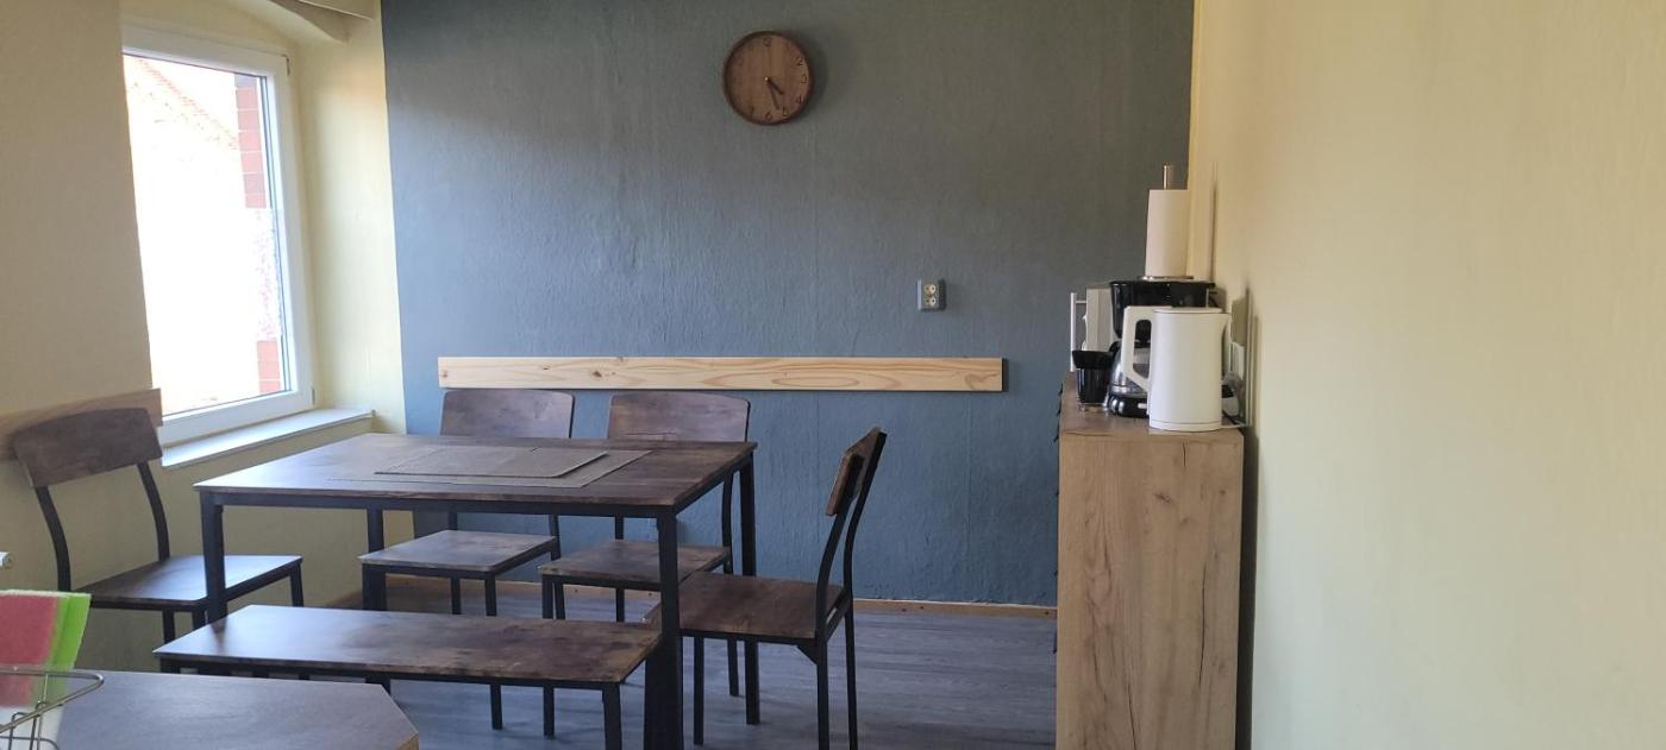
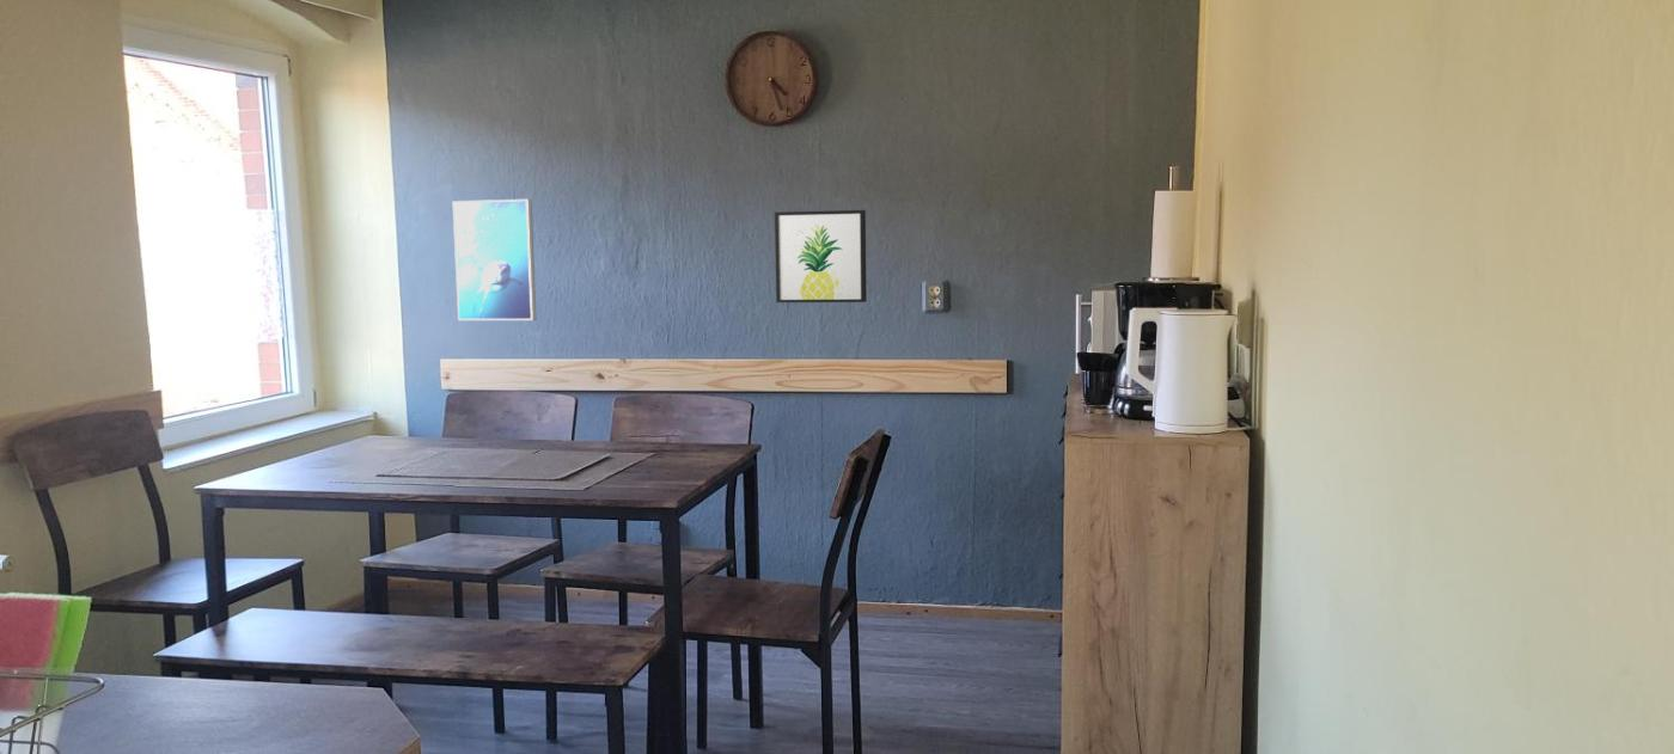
+ wall art [774,209,868,304]
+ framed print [451,198,538,321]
